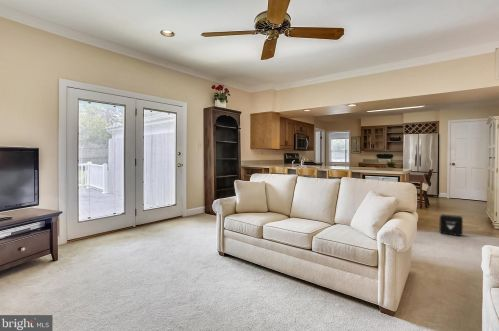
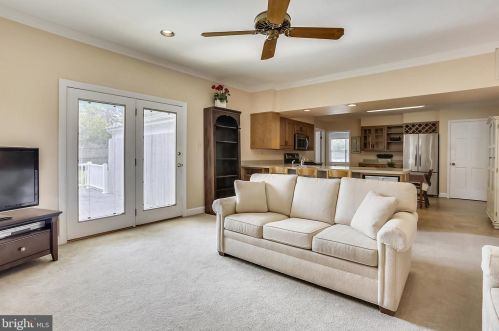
- air purifier [438,213,464,237]
